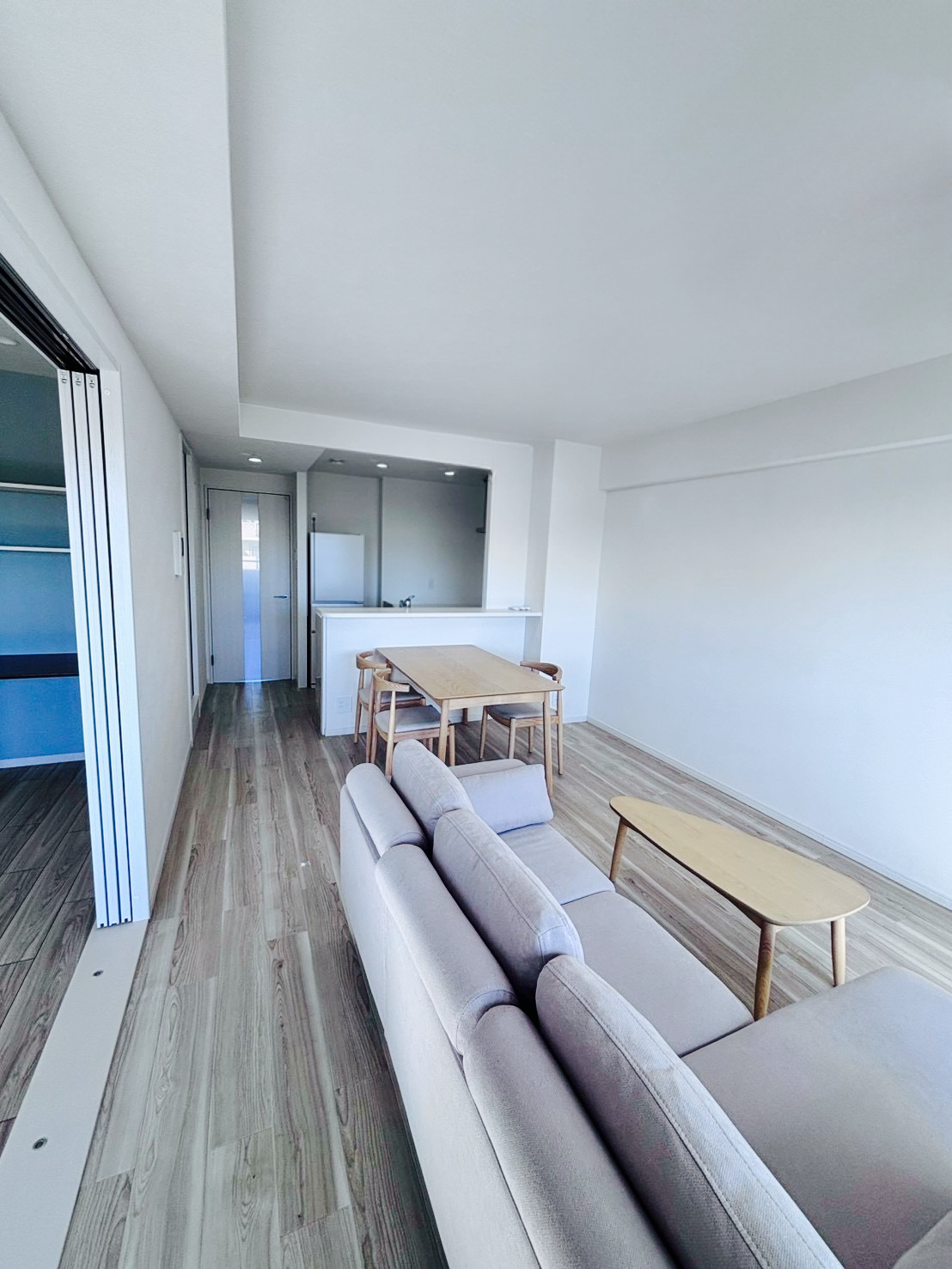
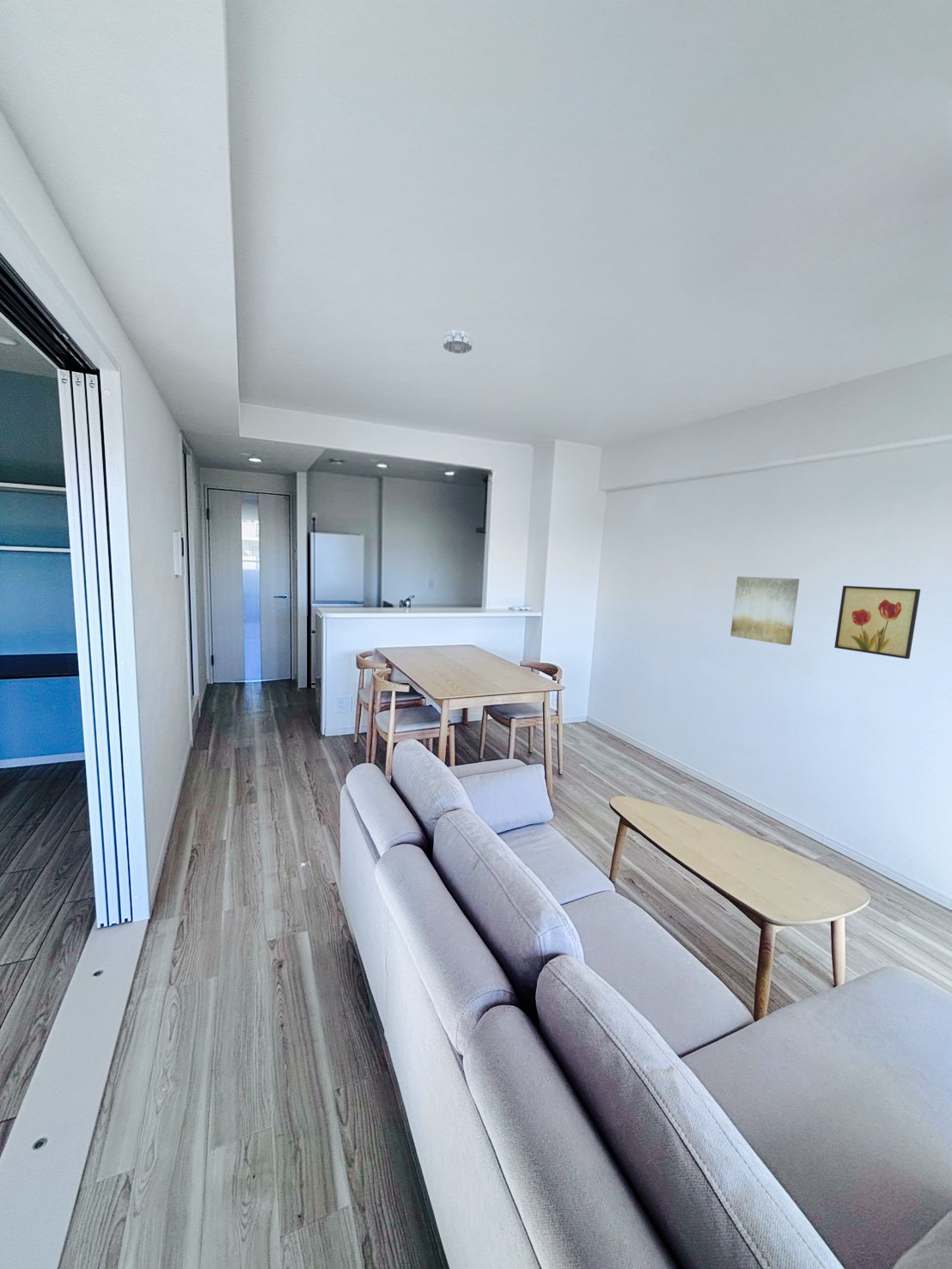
+ wall art [729,576,800,646]
+ smoke detector [442,329,473,354]
+ wall art [833,585,921,660]
